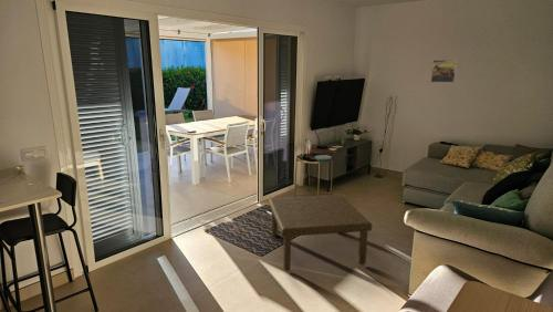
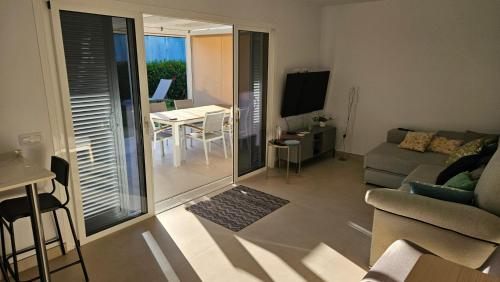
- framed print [430,59,458,83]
- coffee table [268,194,373,272]
